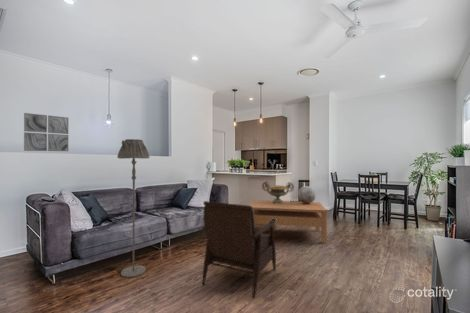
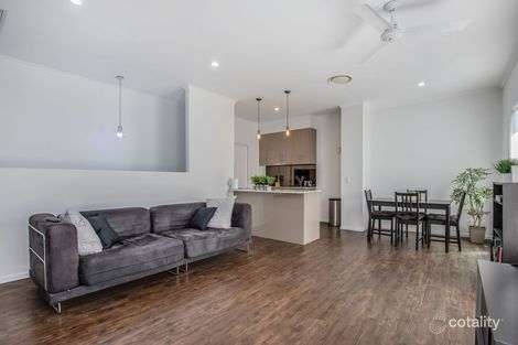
- wall art [23,112,70,152]
- coffee table [248,199,328,244]
- decorative urn [261,180,295,204]
- decorative globe [297,185,317,204]
- armchair [201,200,277,299]
- floor lamp [116,138,151,279]
